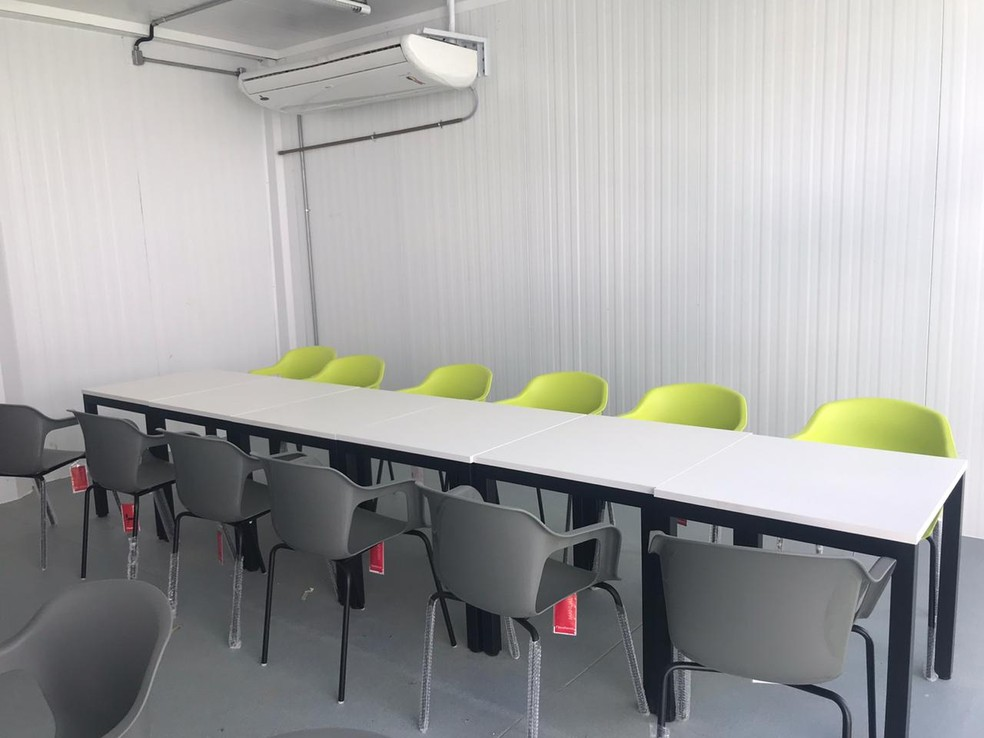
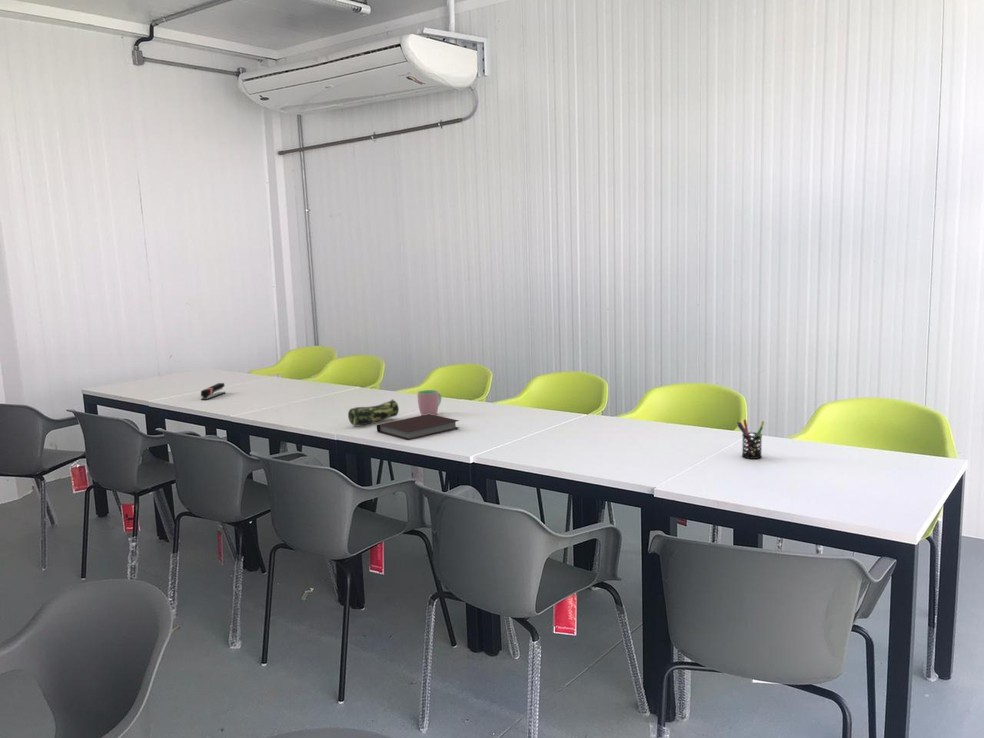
+ pen holder [736,419,765,460]
+ notebook [376,414,460,441]
+ cup [416,389,442,416]
+ stapler [200,382,226,401]
+ pencil case [347,398,400,426]
